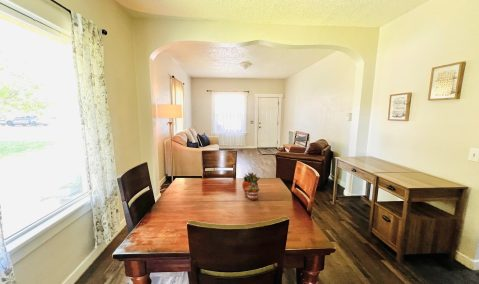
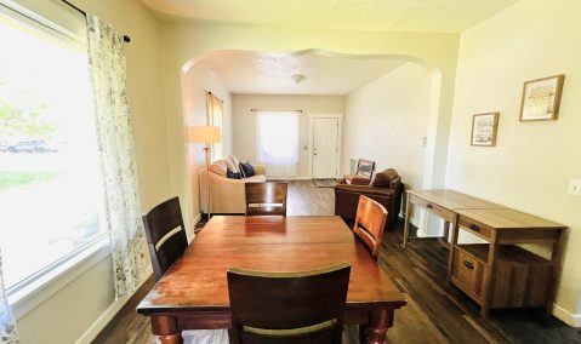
- succulent planter [241,171,261,201]
